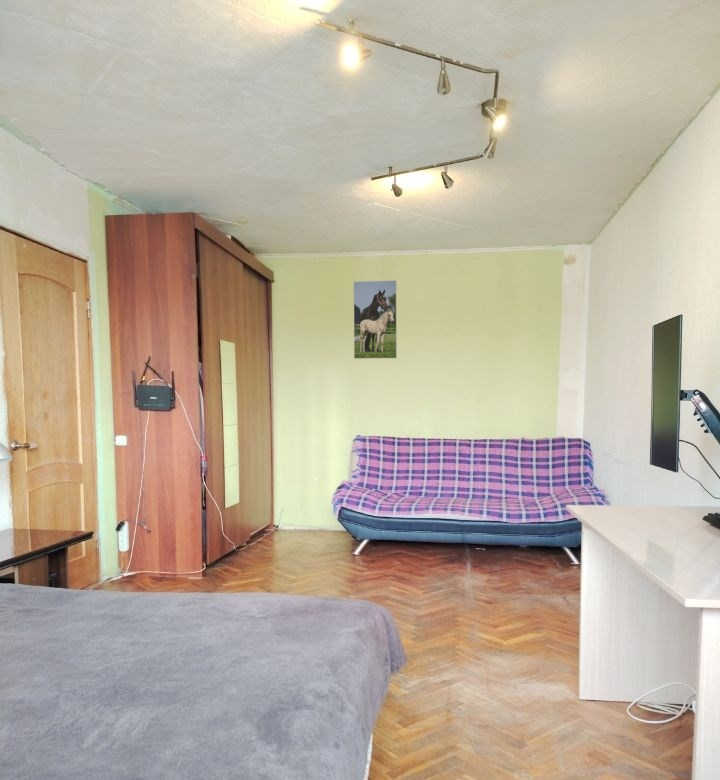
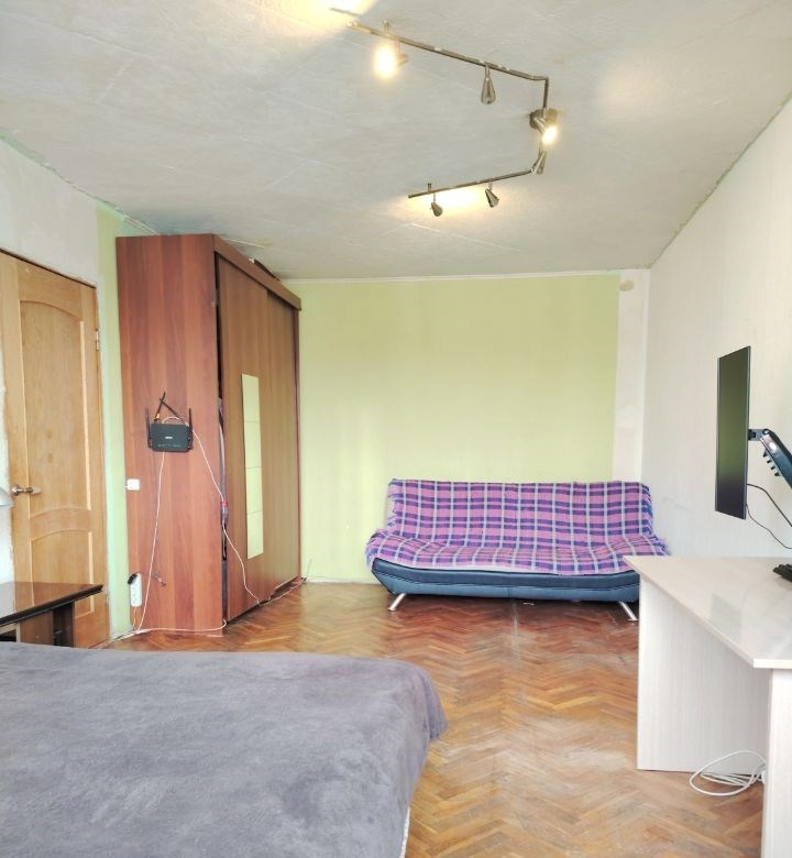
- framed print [352,279,398,360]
